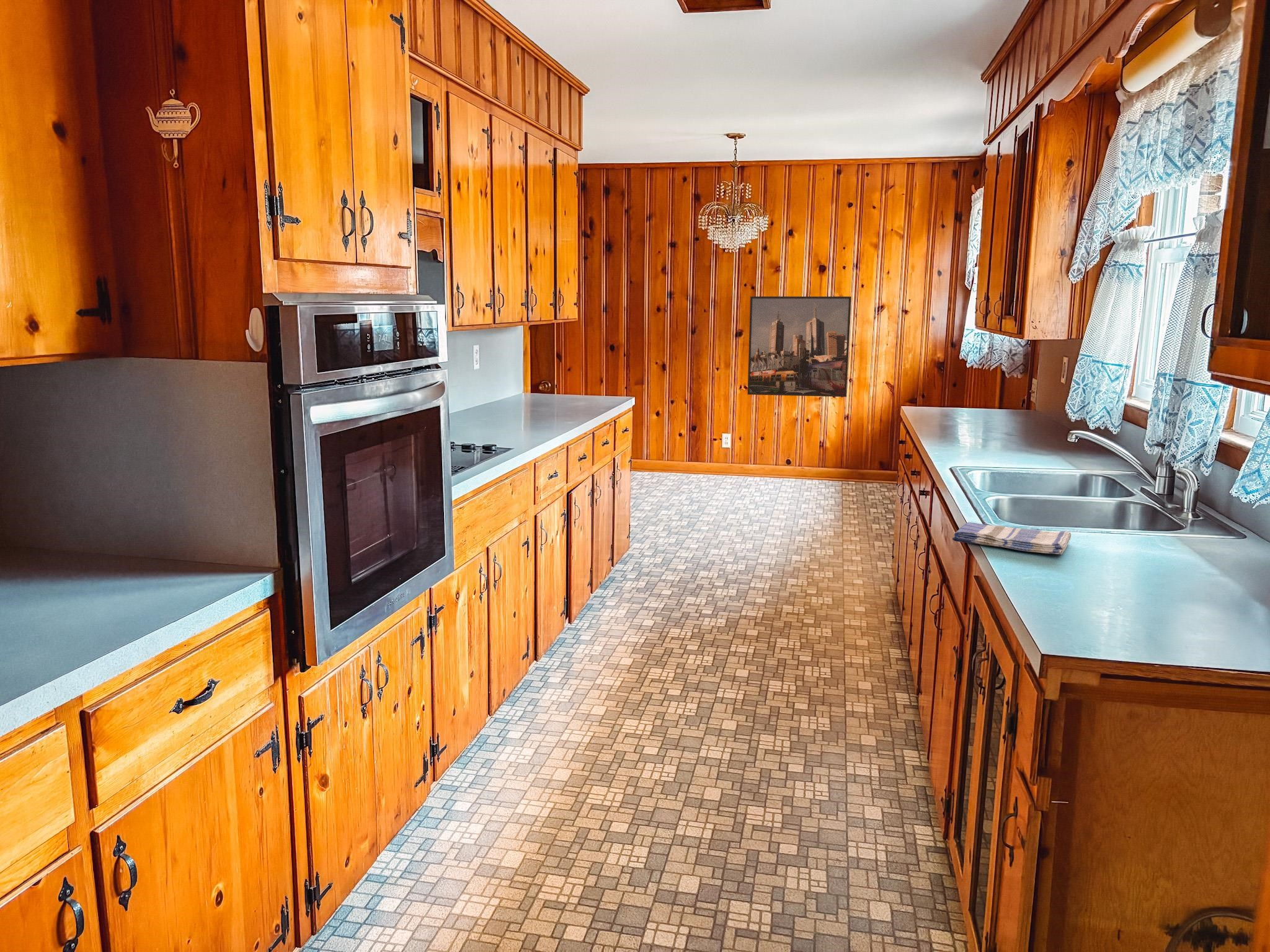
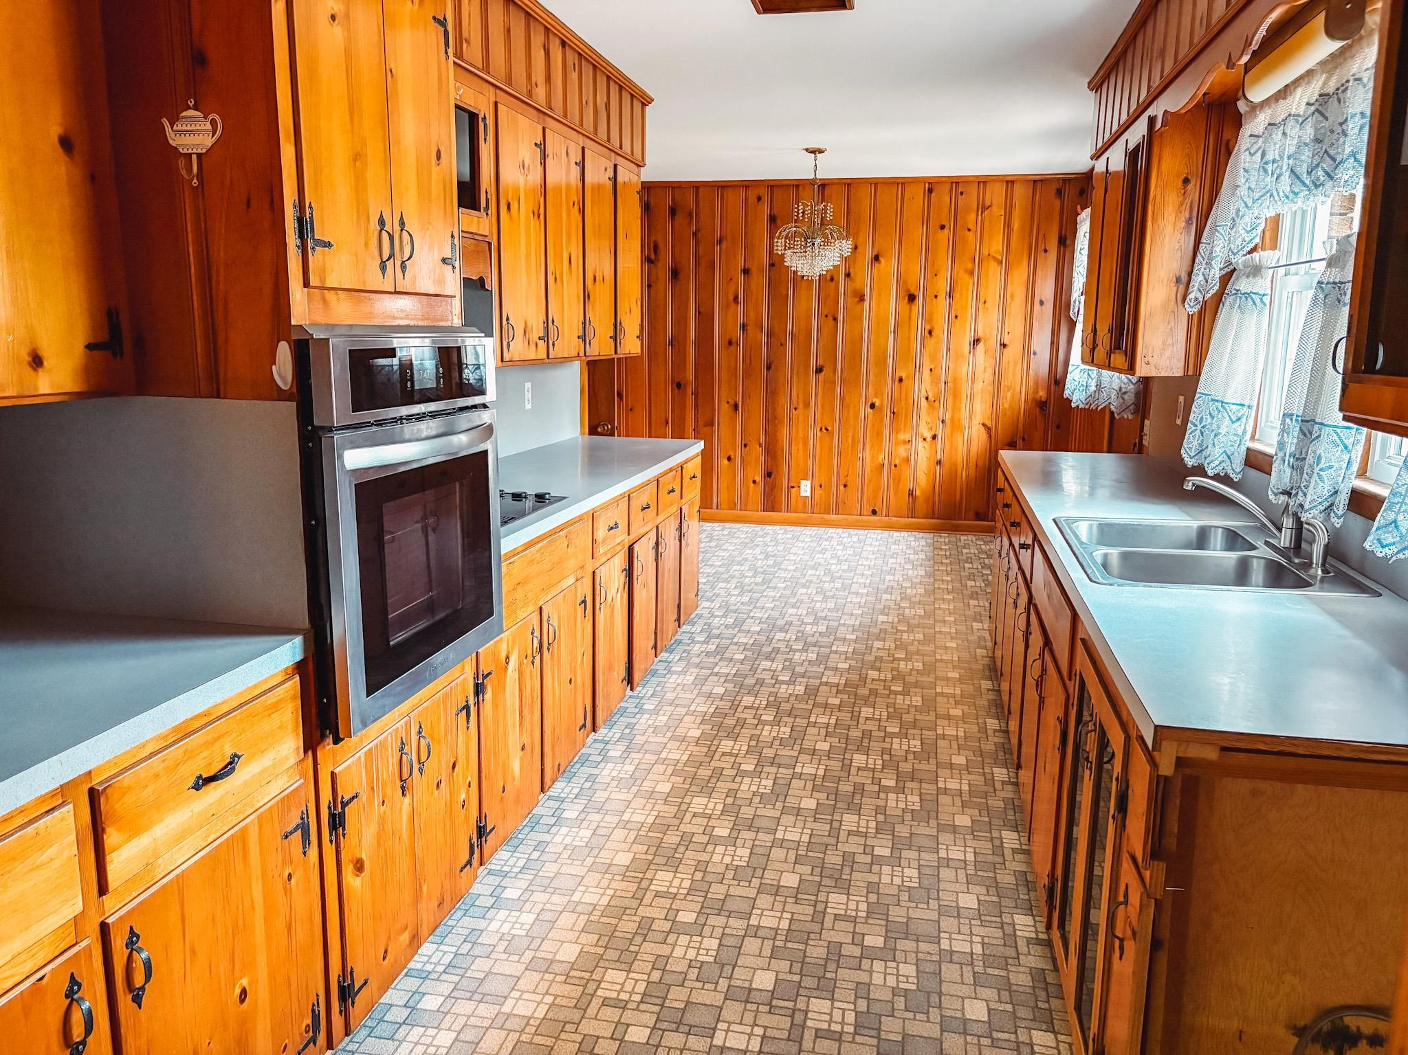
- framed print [747,296,852,397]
- dish towel [952,522,1072,555]
